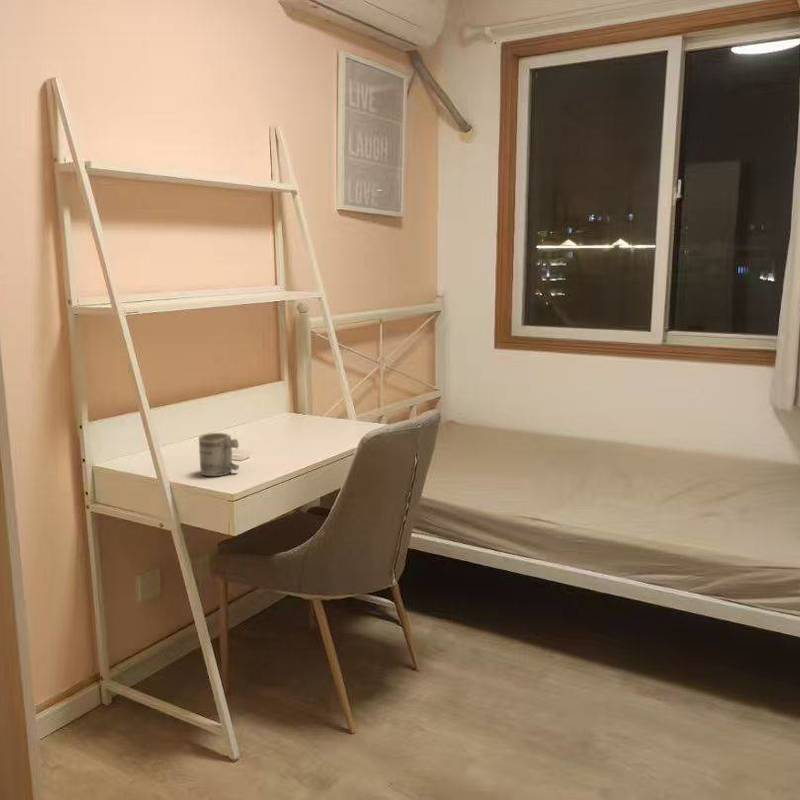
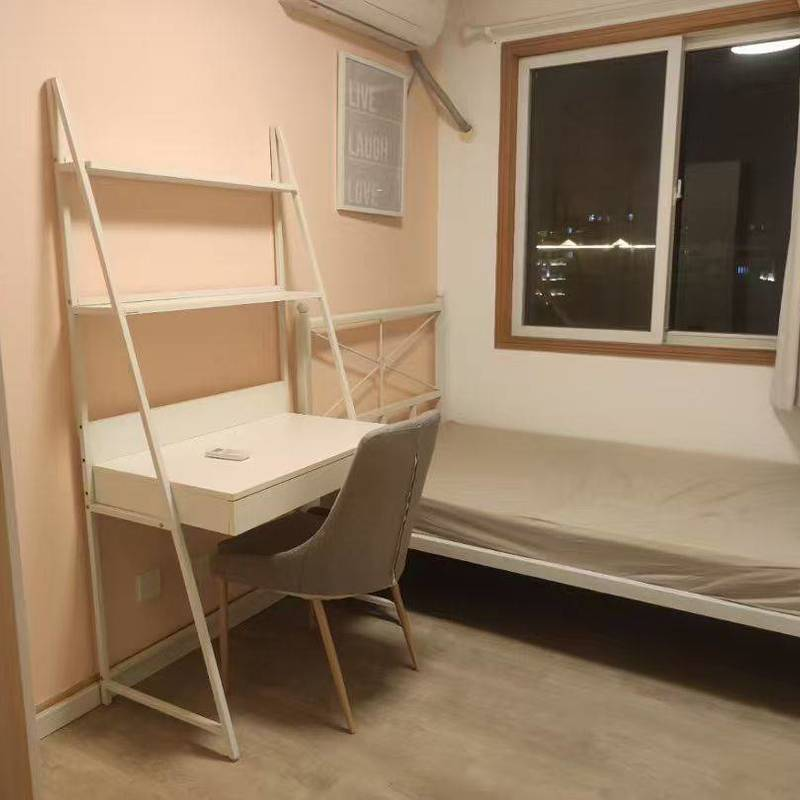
- mug [198,432,240,477]
